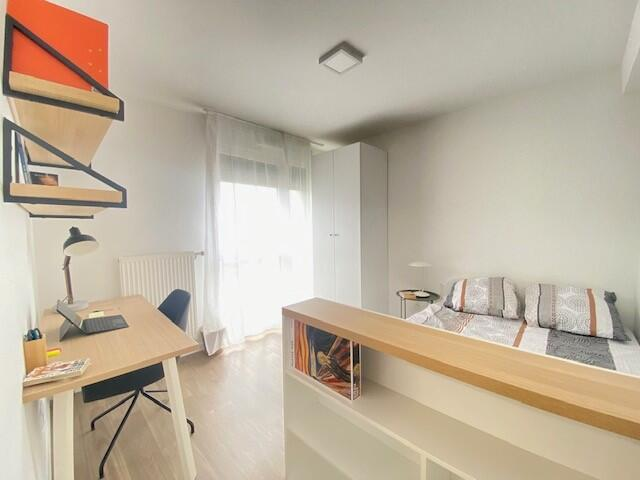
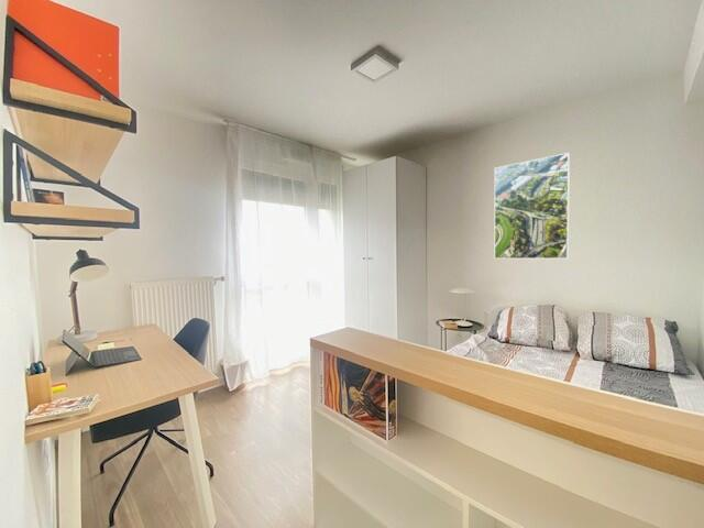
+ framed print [494,152,571,260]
